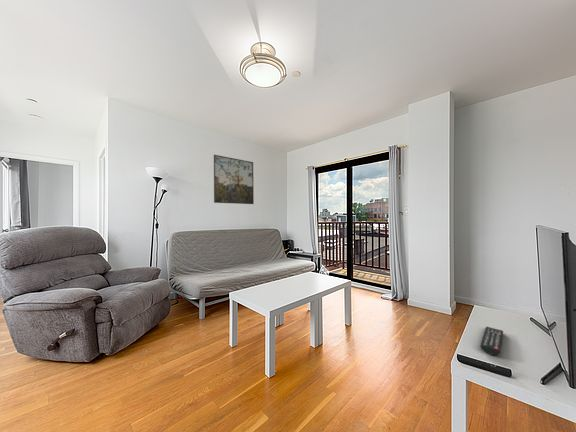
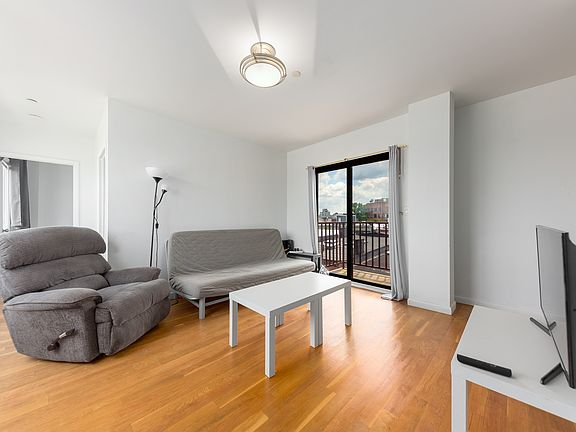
- remote control [479,326,504,356]
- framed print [213,154,255,205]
